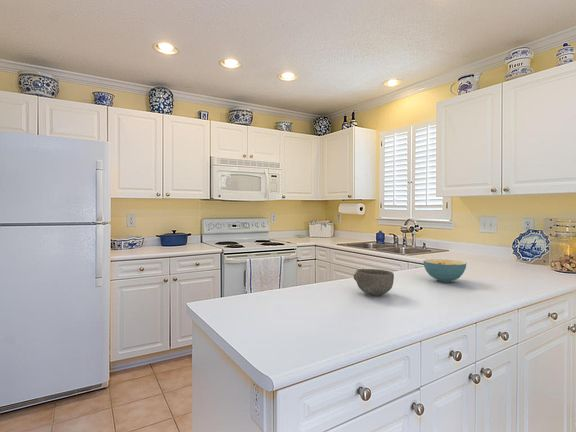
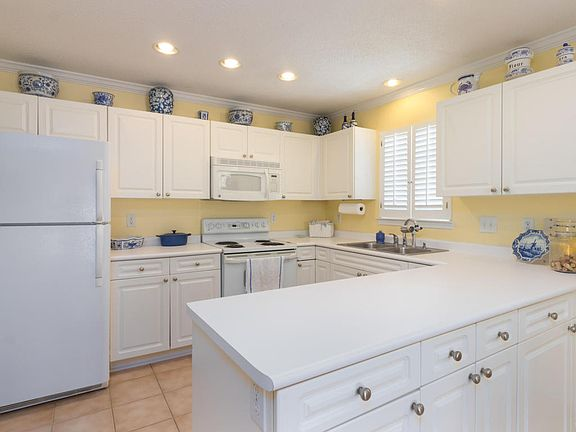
- cereal bowl [422,258,468,283]
- bowl [352,268,395,296]
